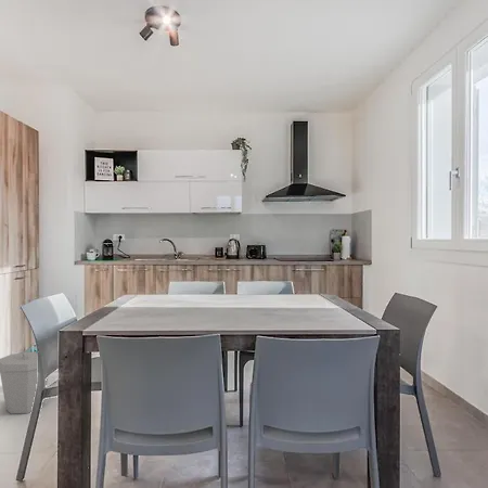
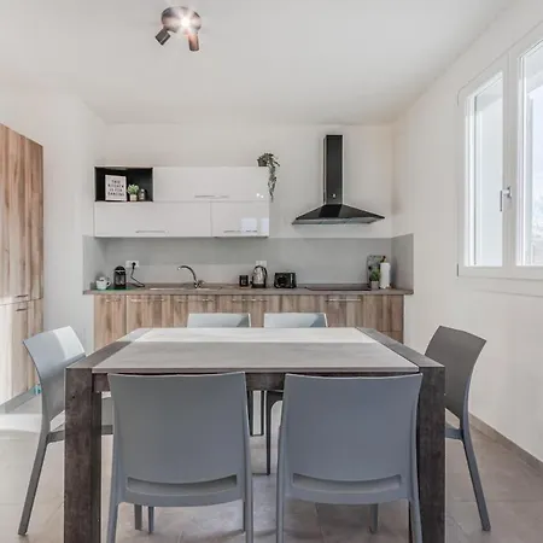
- trash can [0,350,49,414]
